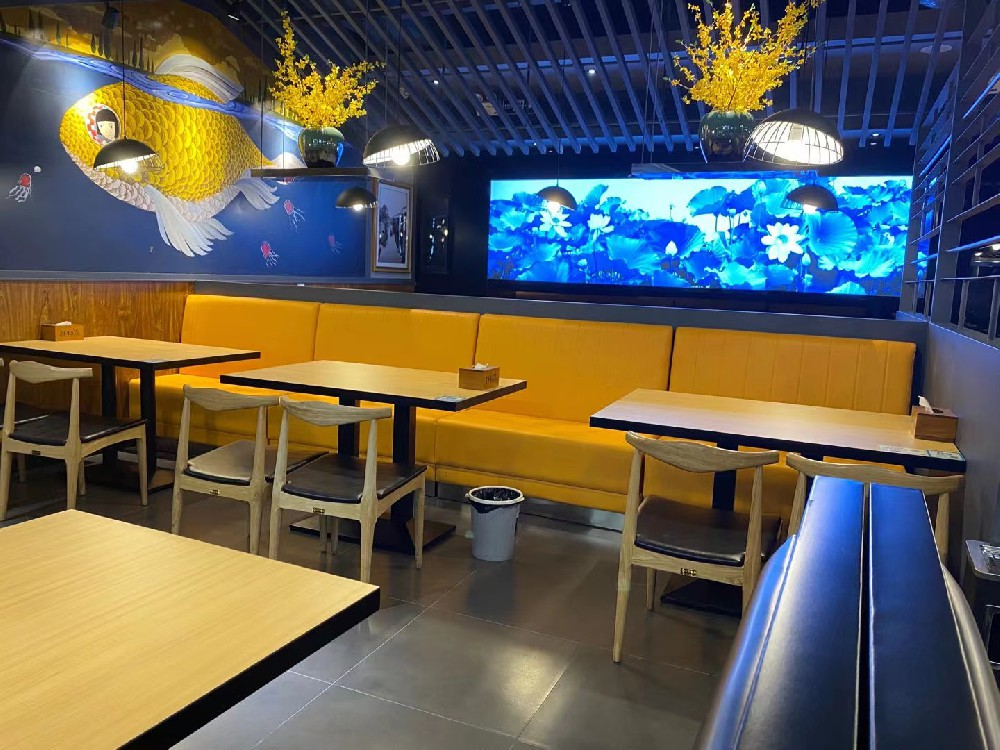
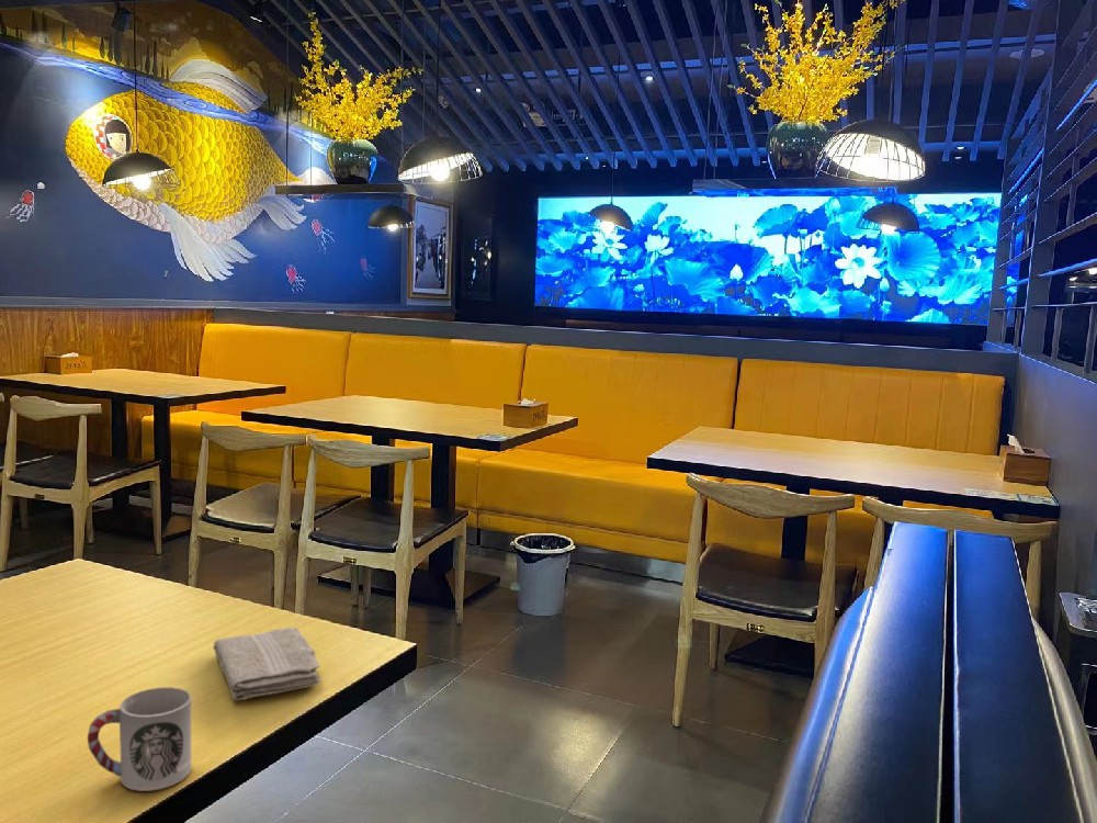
+ washcloth [212,627,321,701]
+ cup [87,686,192,792]
